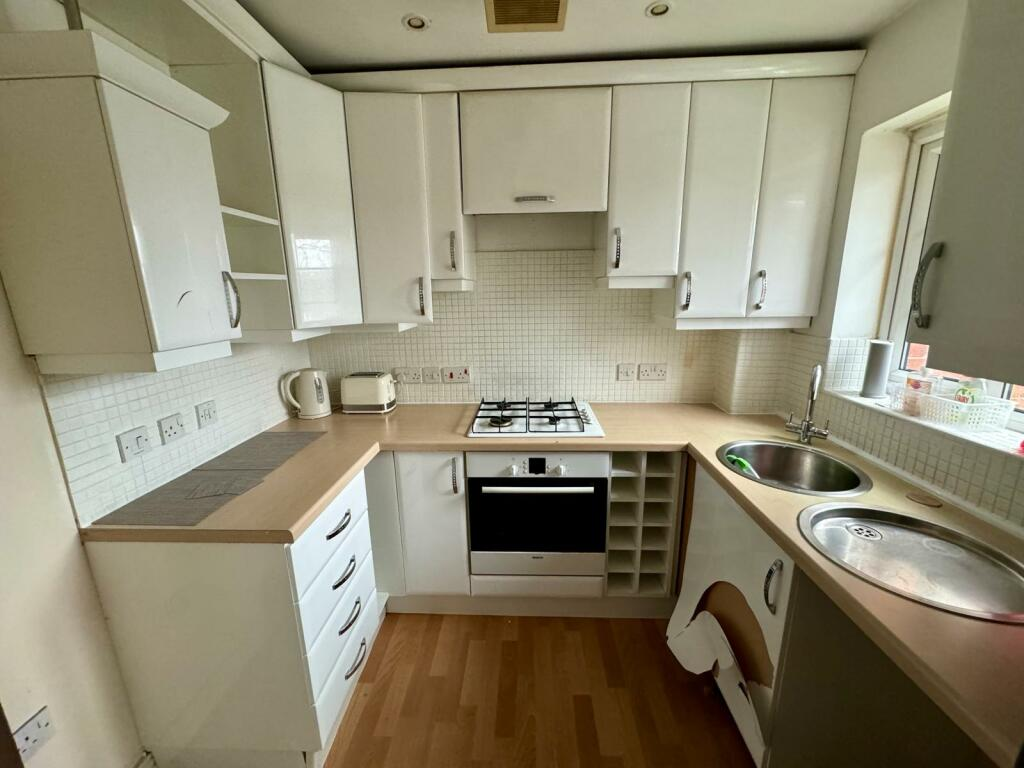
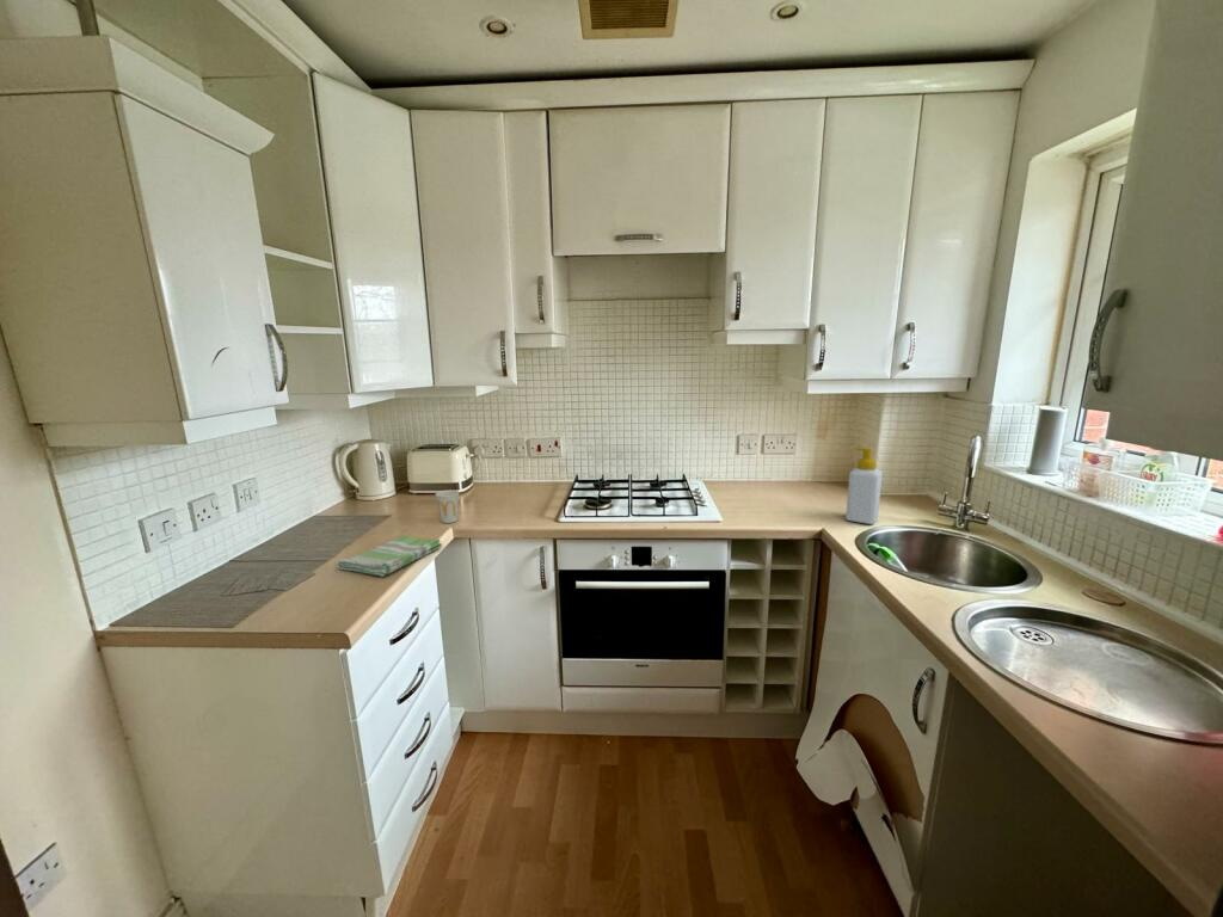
+ dish towel [336,535,443,578]
+ cup [435,488,461,524]
+ soap bottle [844,447,884,525]
